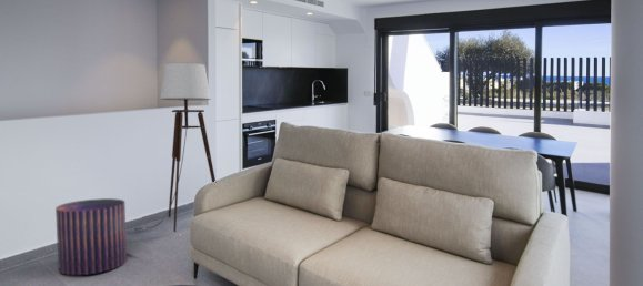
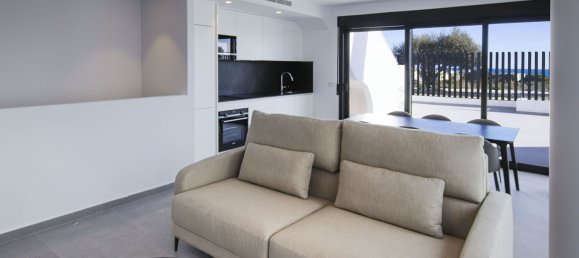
- pouf [54,197,128,276]
- floor lamp [131,61,217,233]
